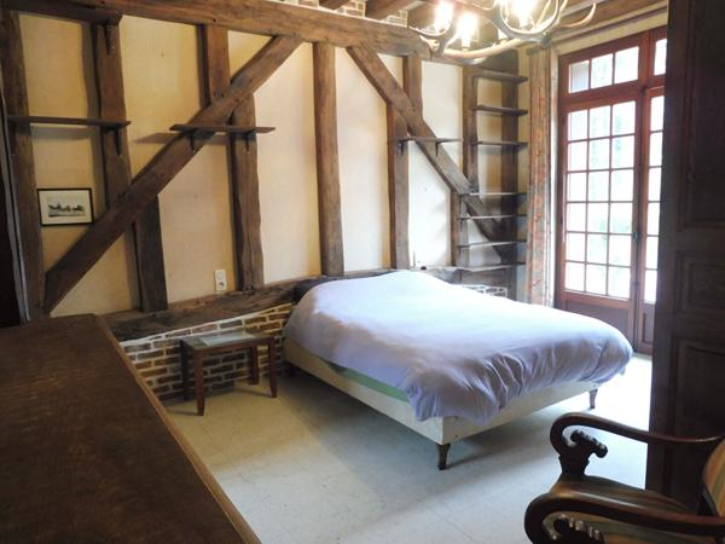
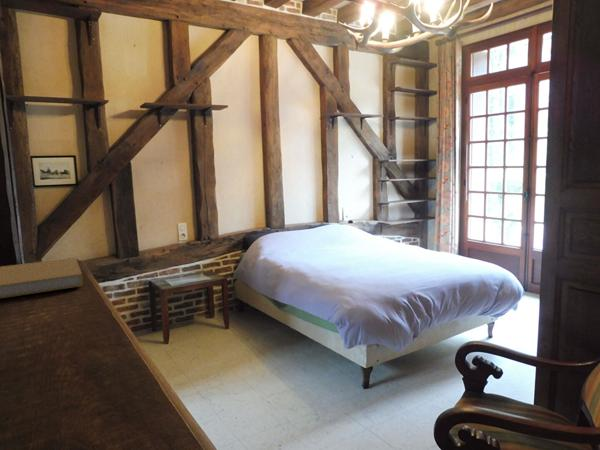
+ book [0,257,84,299]
